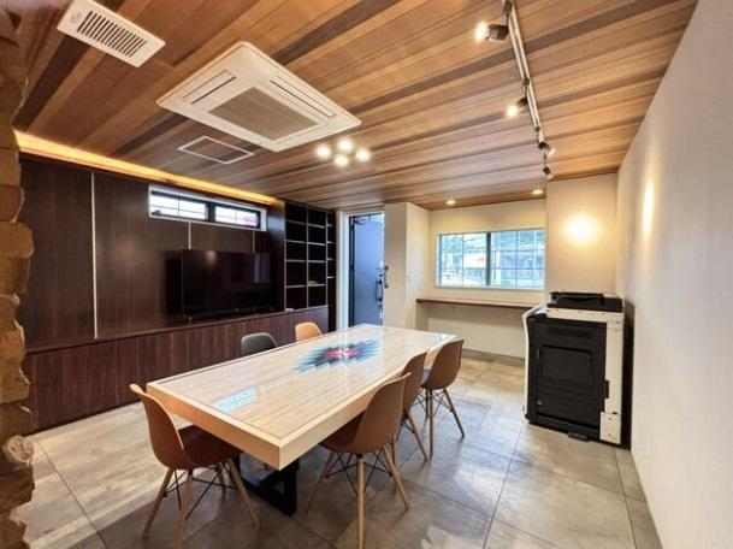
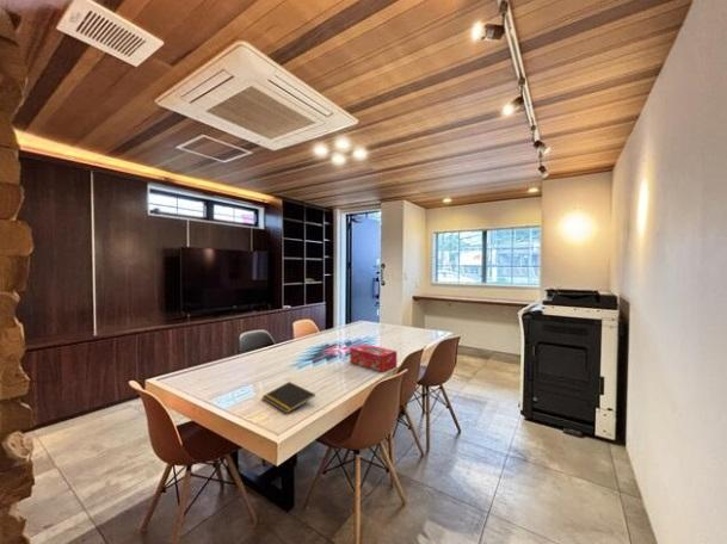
+ notepad [261,381,316,415]
+ tissue box [349,342,398,373]
